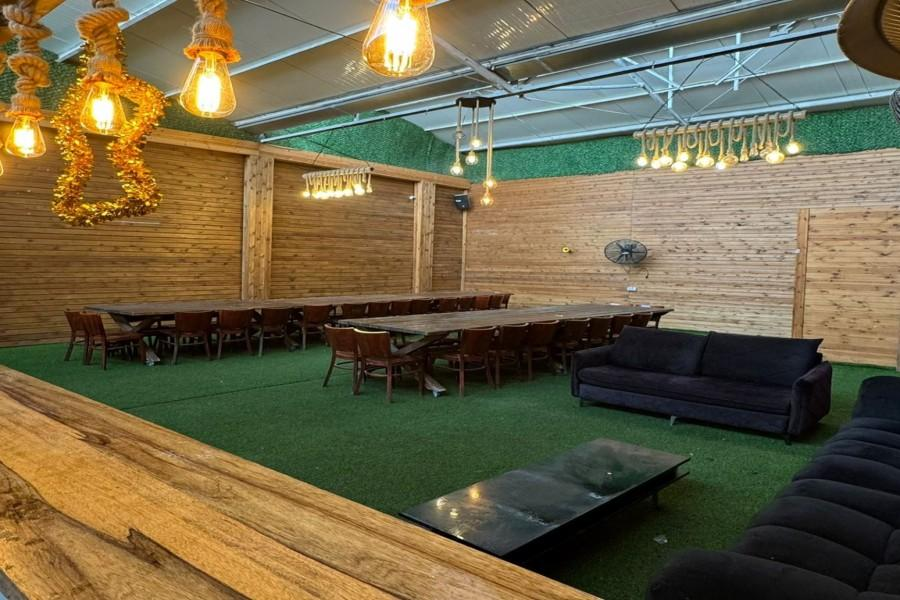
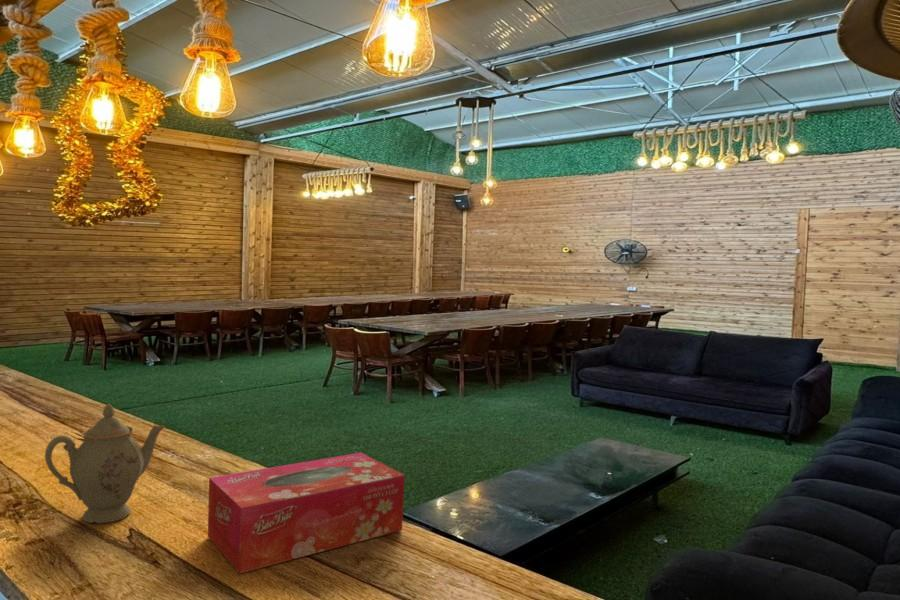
+ chinaware [44,403,166,524]
+ tissue box [207,452,405,574]
